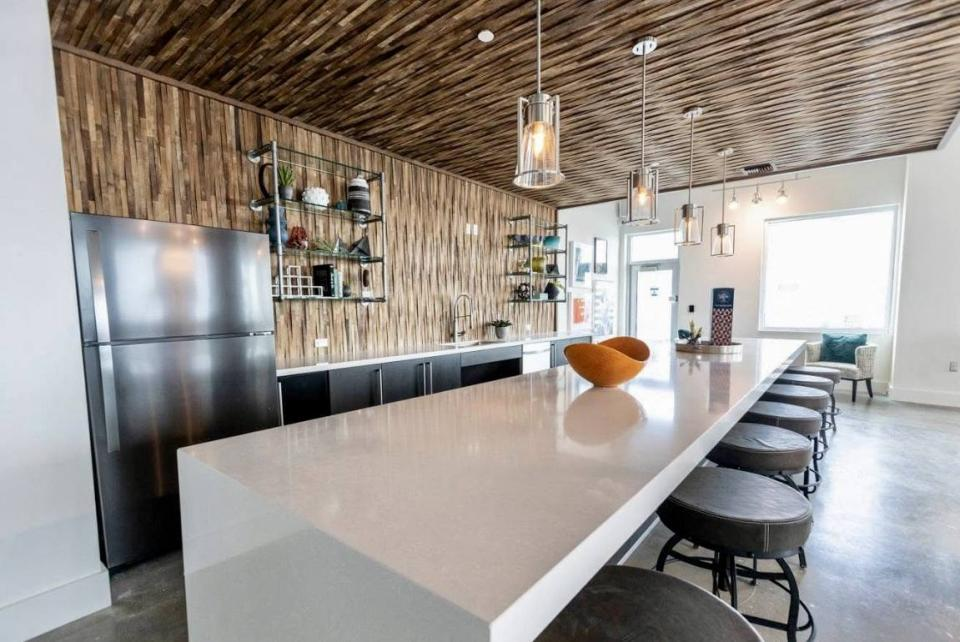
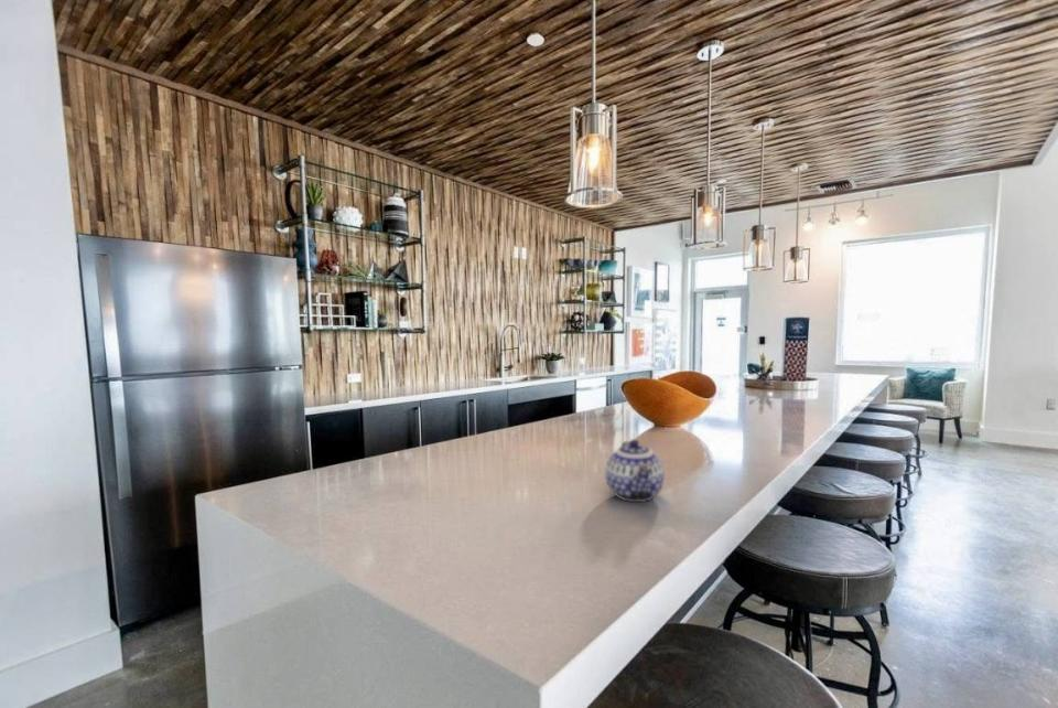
+ teapot [605,439,666,503]
